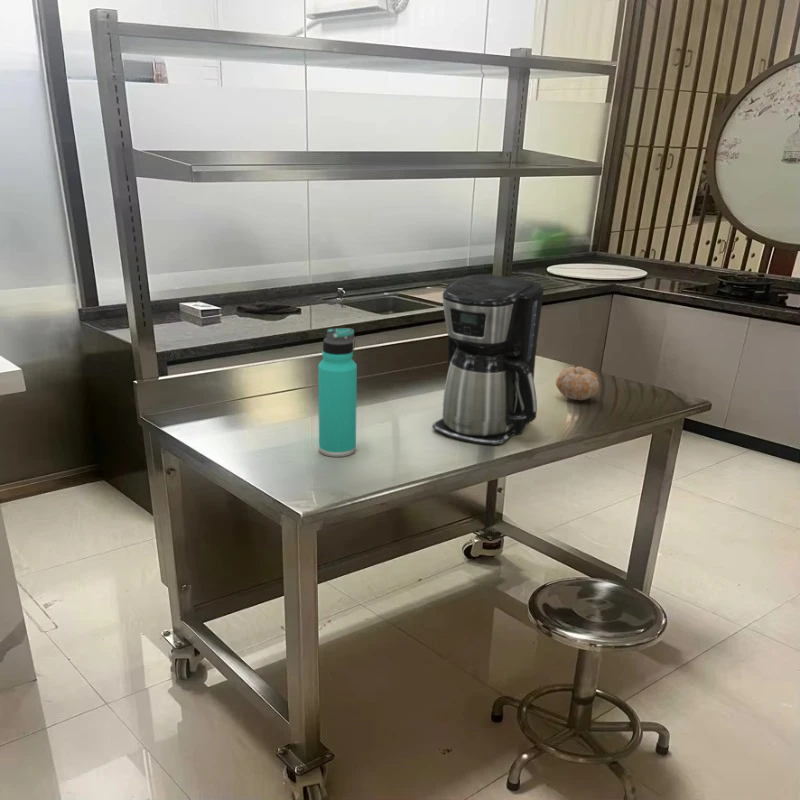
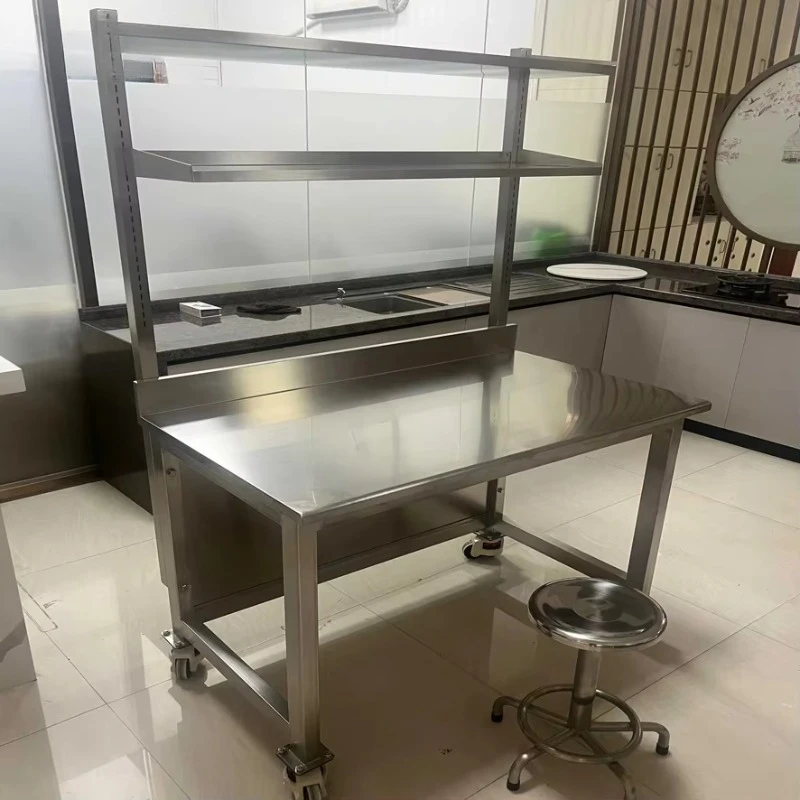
- coffee maker [431,274,545,447]
- fruit [555,366,600,401]
- thermos bottle [317,327,358,458]
